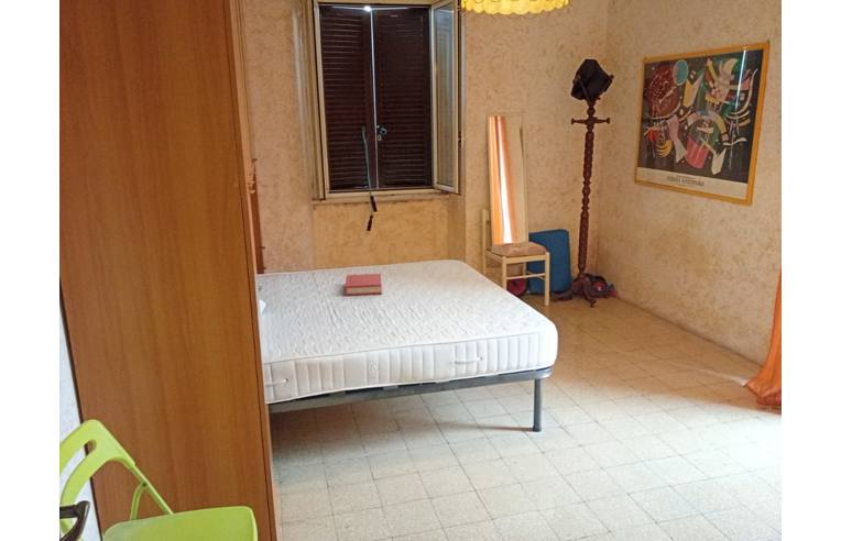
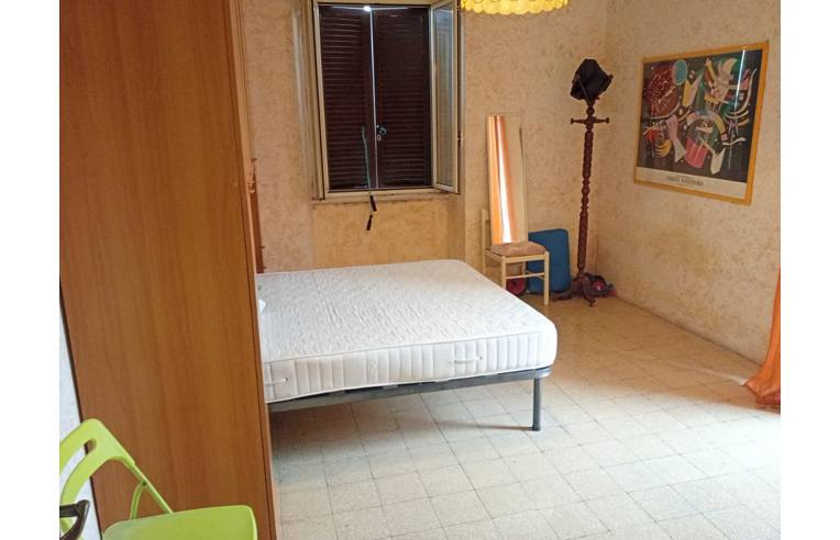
- hardback book [343,273,383,297]
